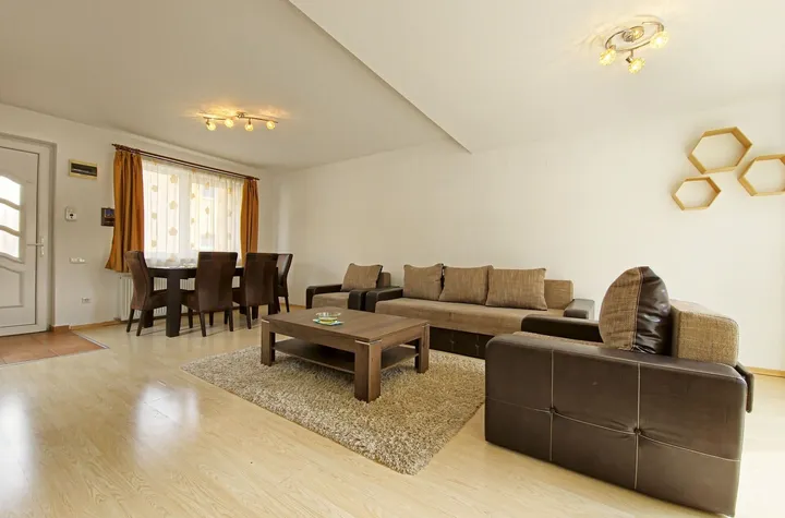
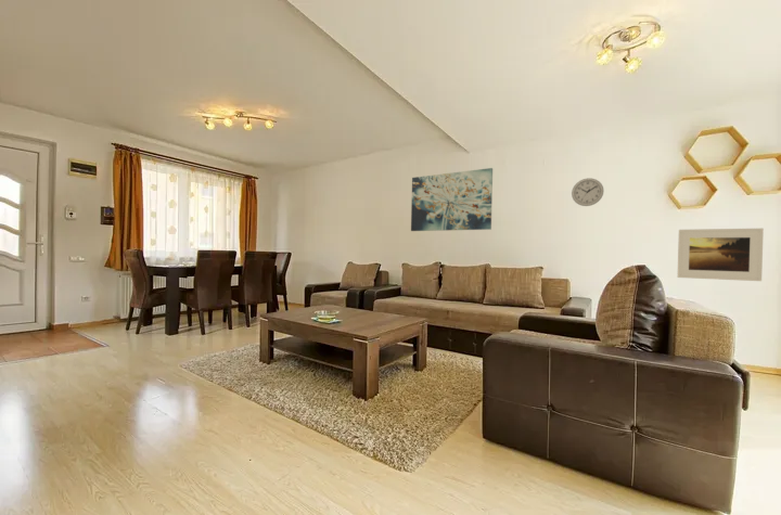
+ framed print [677,228,765,282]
+ wall clock [571,177,605,207]
+ wall art [410,167,494,232]
